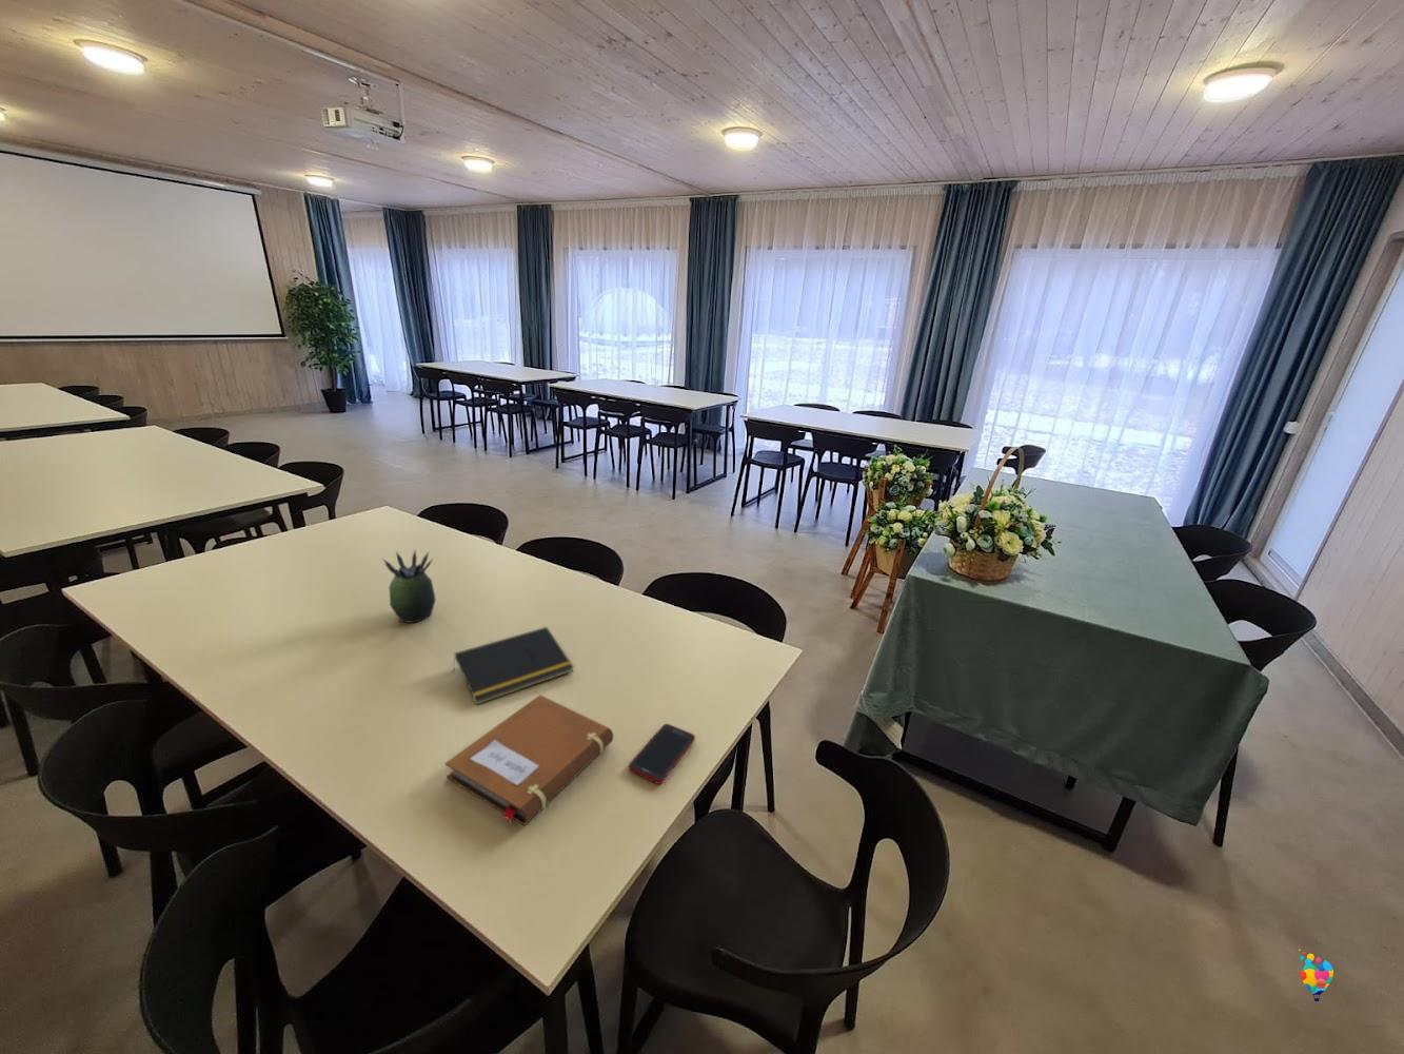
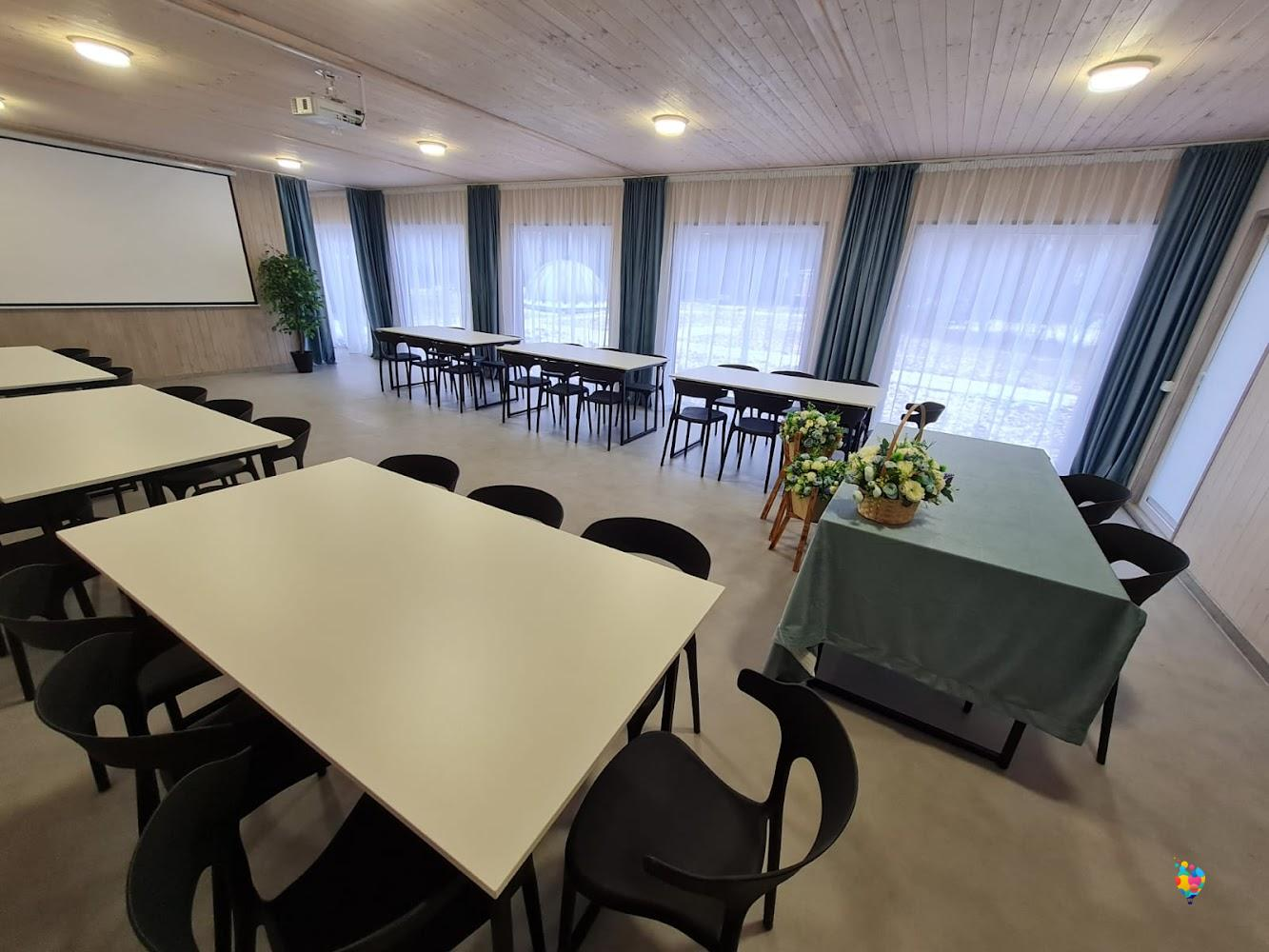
- succulent plant [382,549,436,624]
- notebook [444,693,614,826]
- cell phone [627,723,696,785]
- notepad [451,626,575,705]
